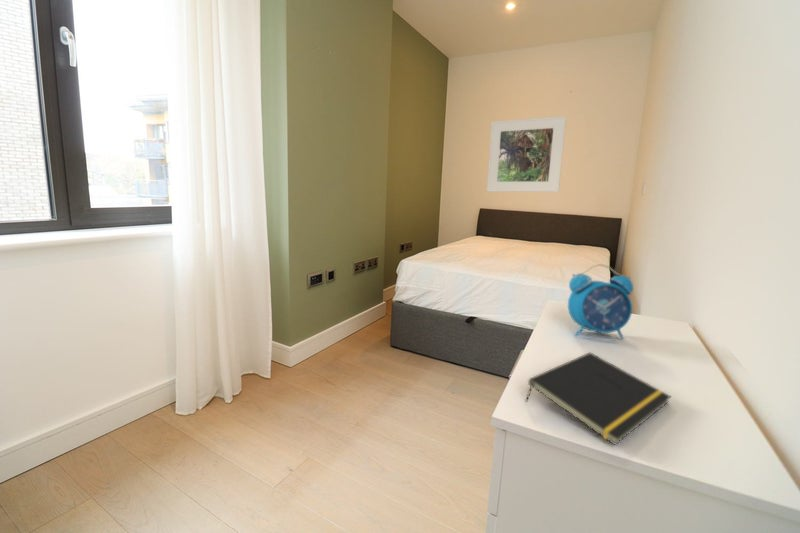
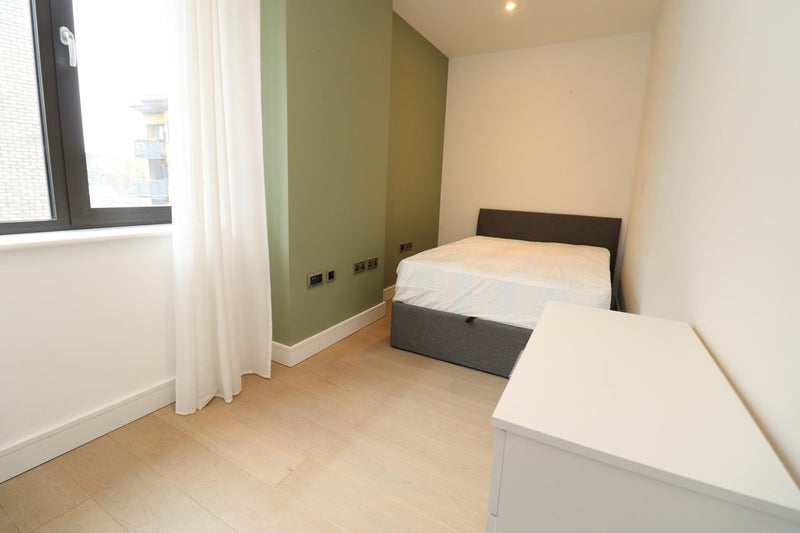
- notepad [525,351,672,446]
- alarm clock [567,263,634,340]
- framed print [486,115,567,193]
